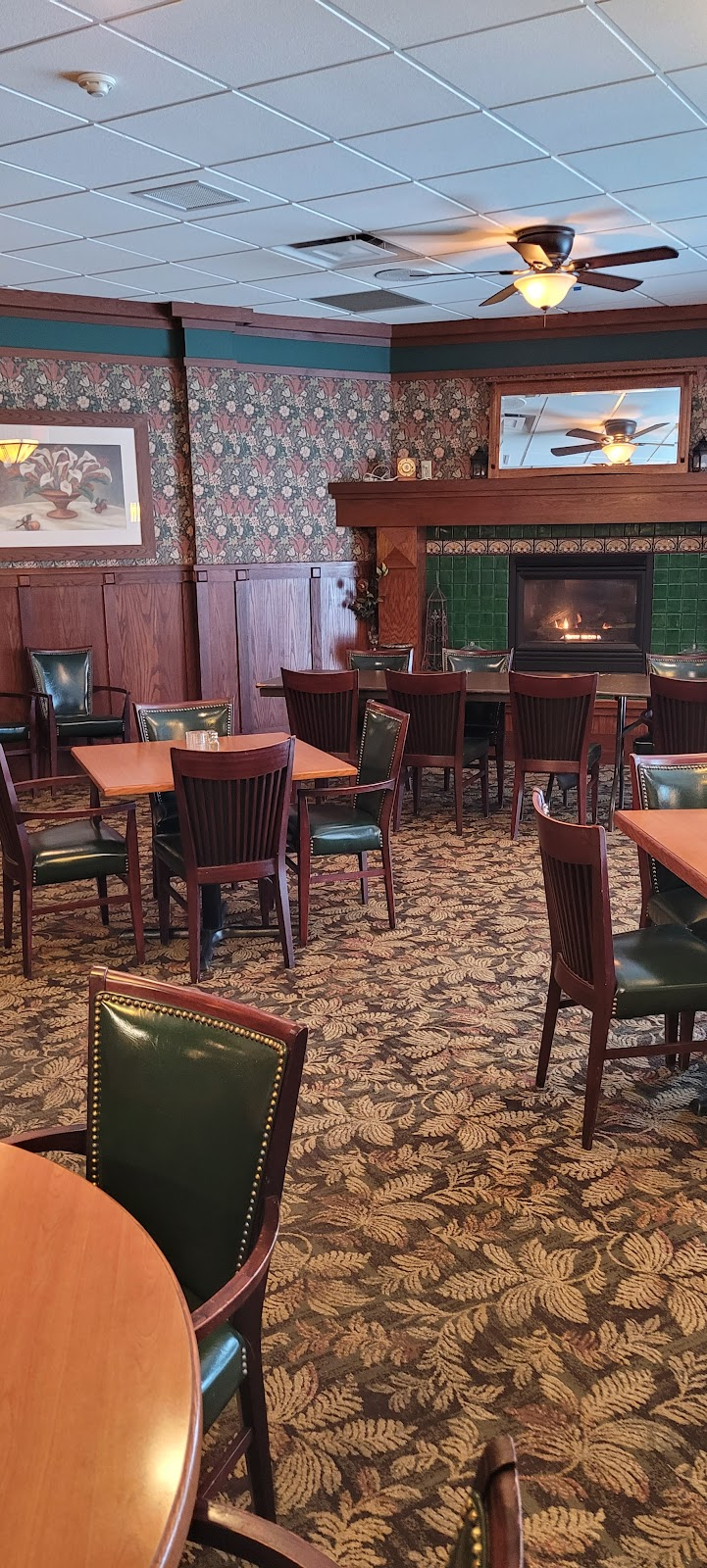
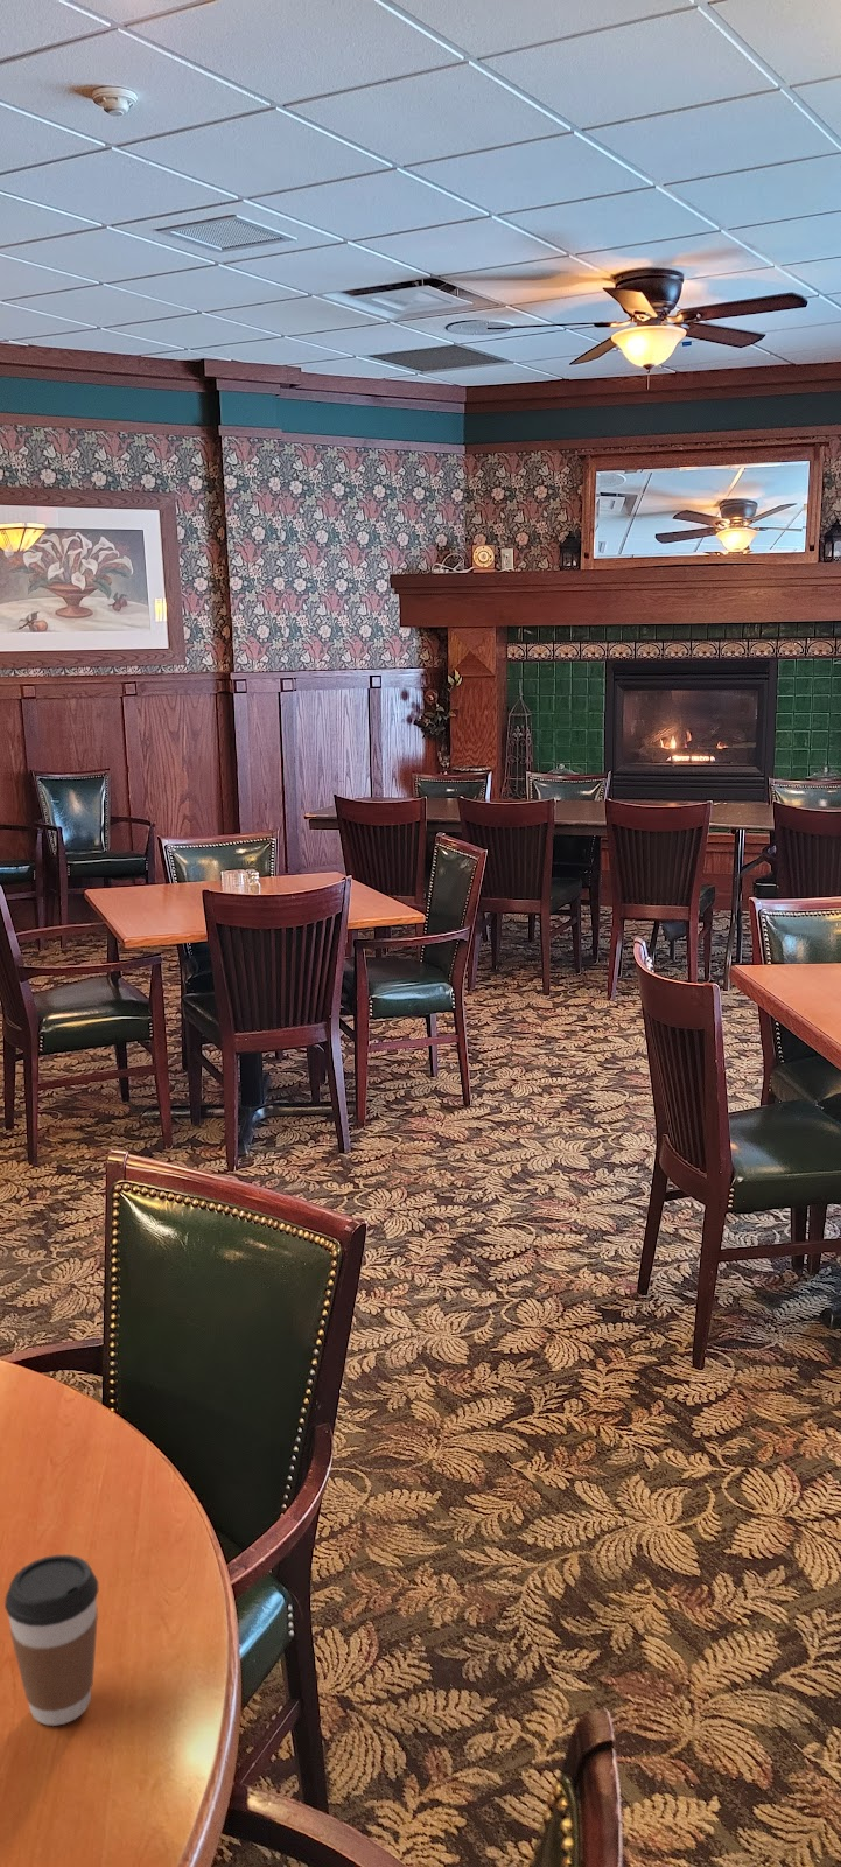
+ coffee cup [4,1554,99,1726]
